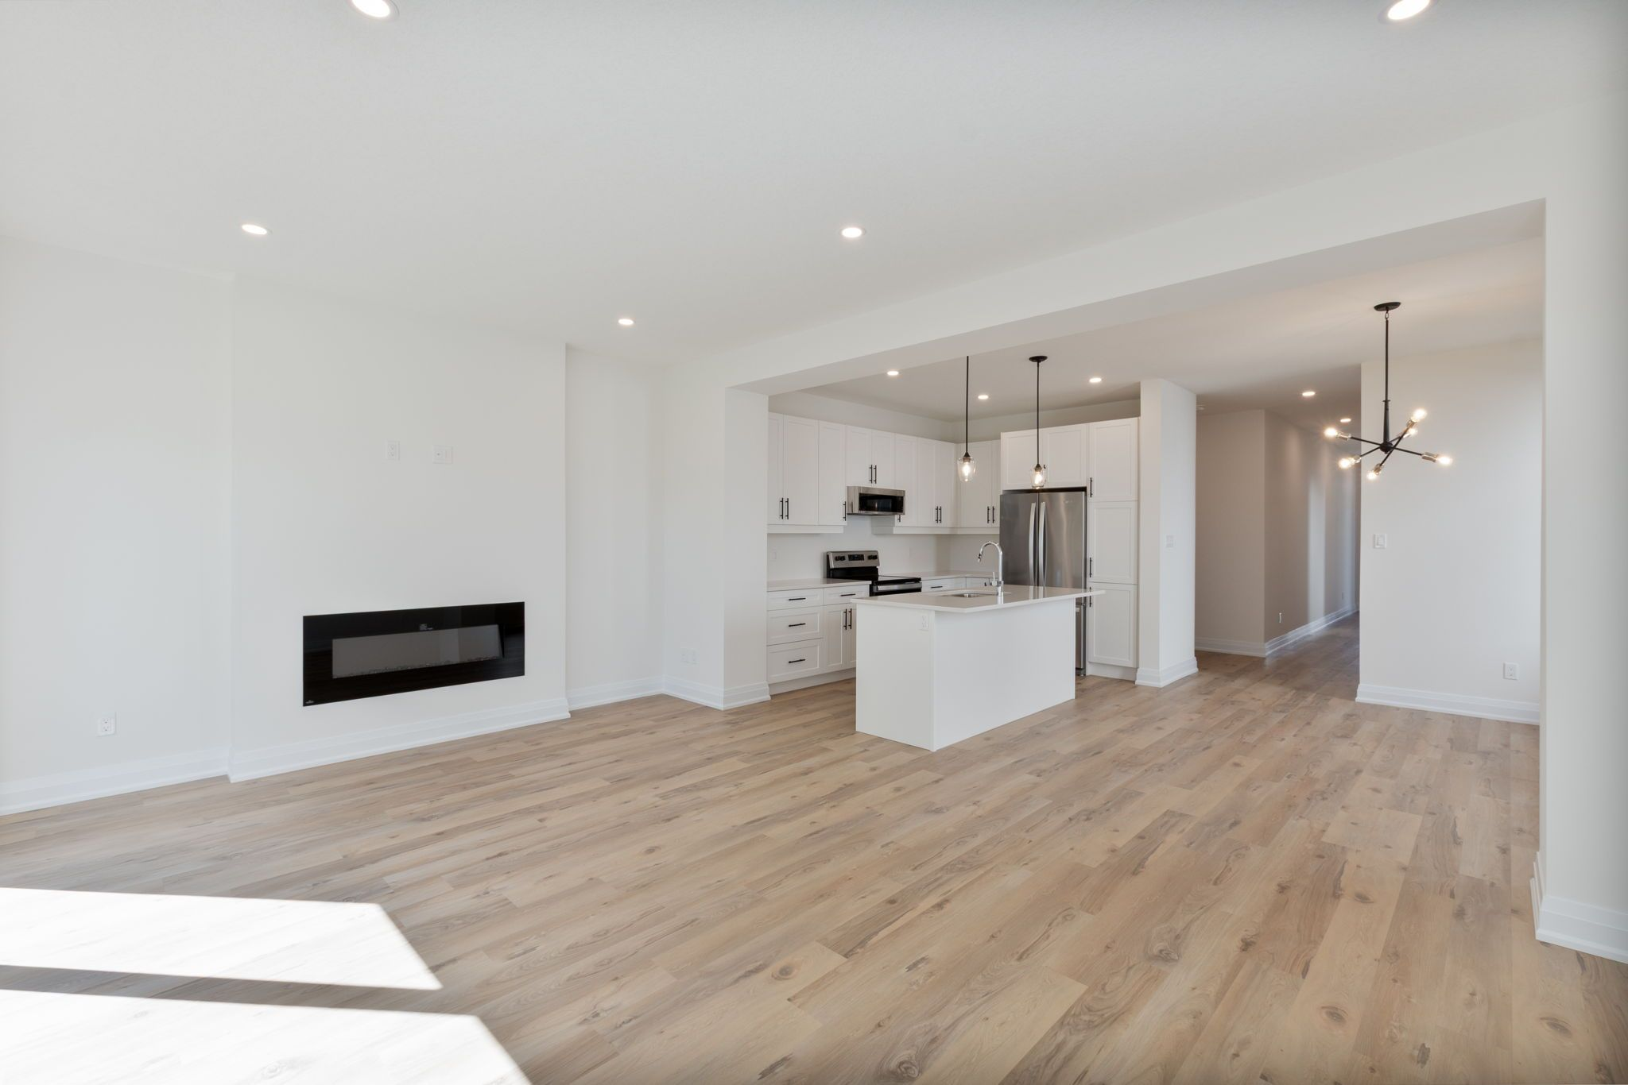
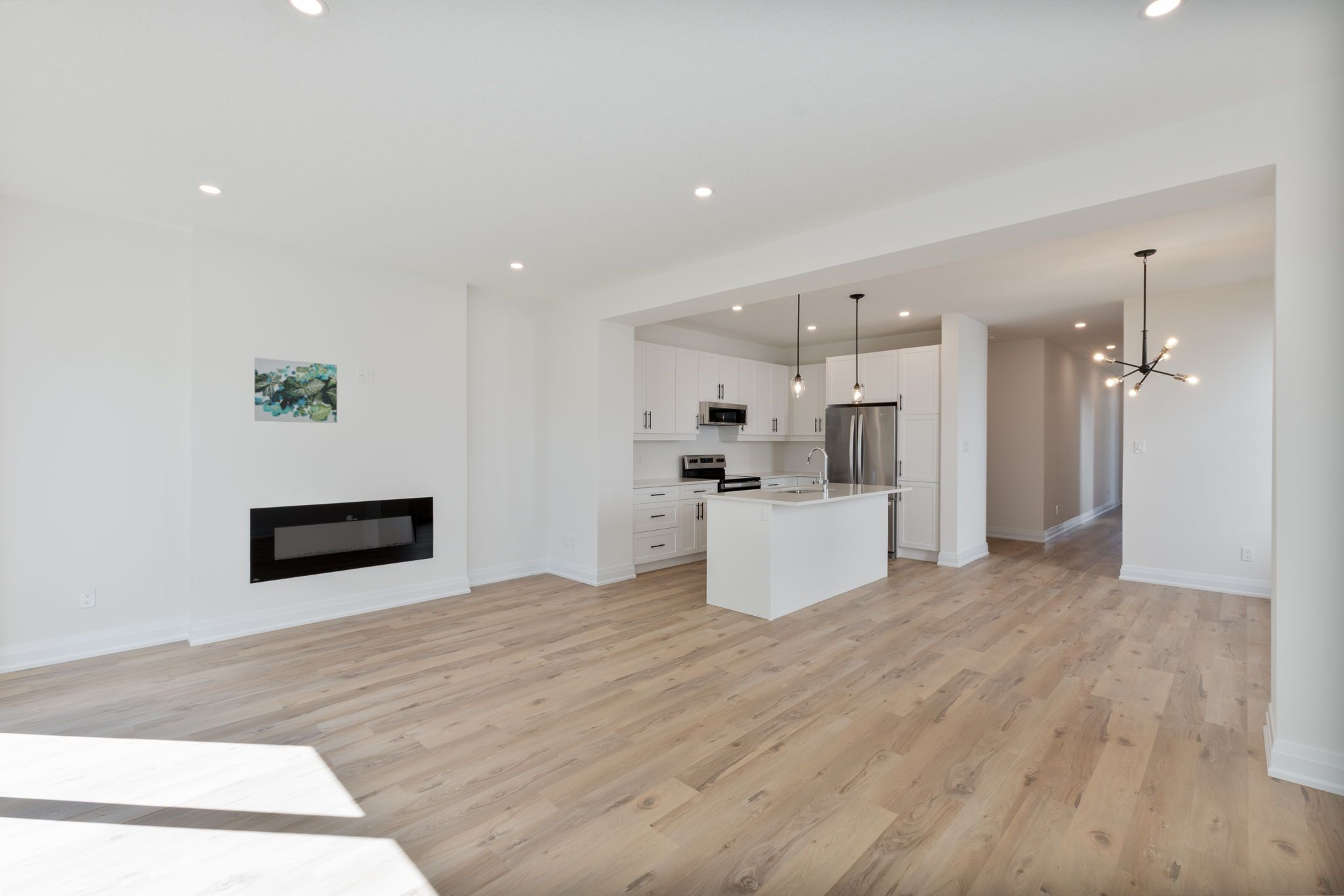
+ wall art [254,357,338,424]
